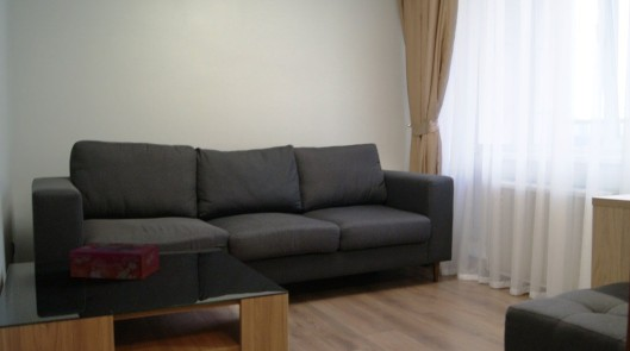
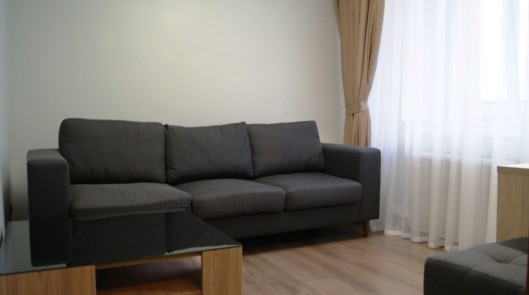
- tissue box [68,242,161,281]
